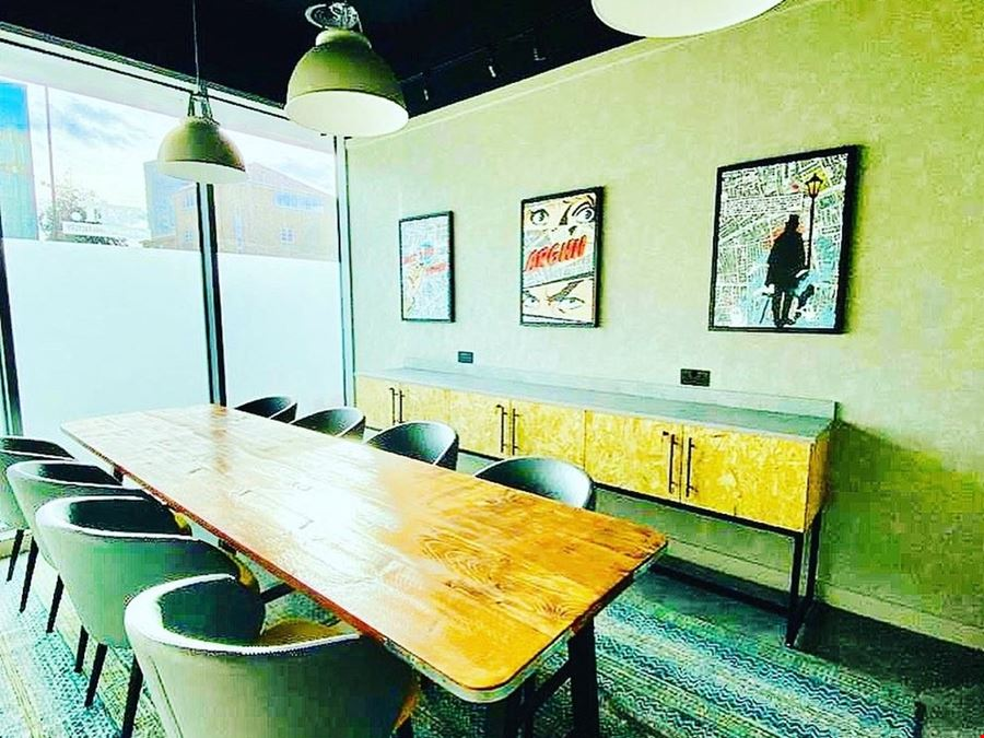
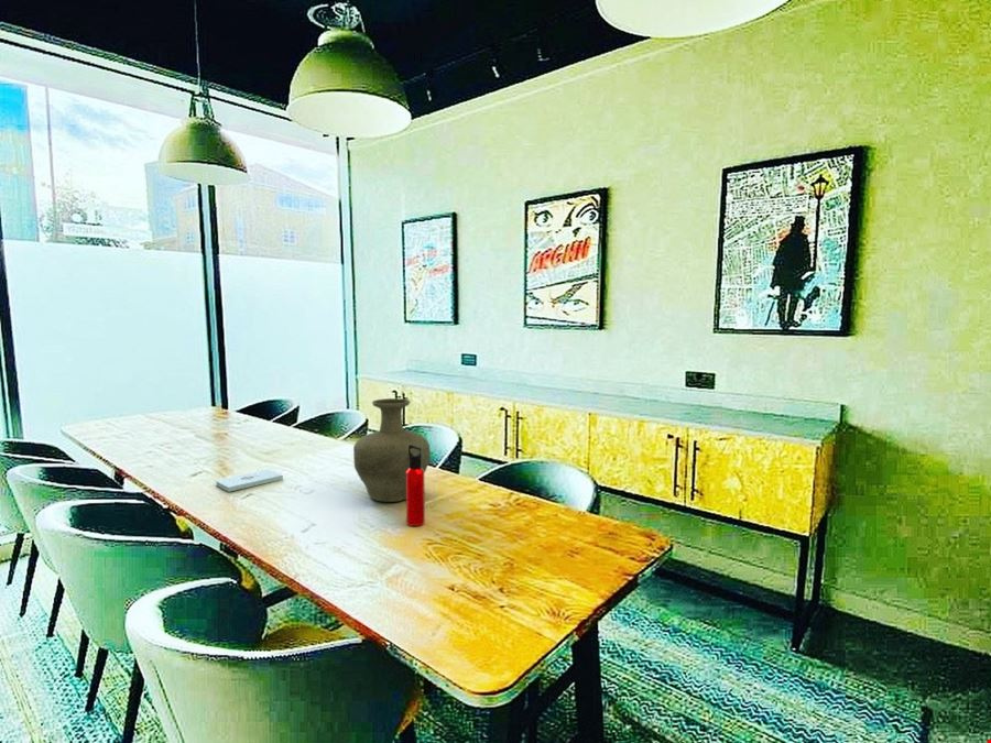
+ notepad [215,469,284,493]
+ vase [352,397,431,503]
+ water bottle [405,444,426,527]
